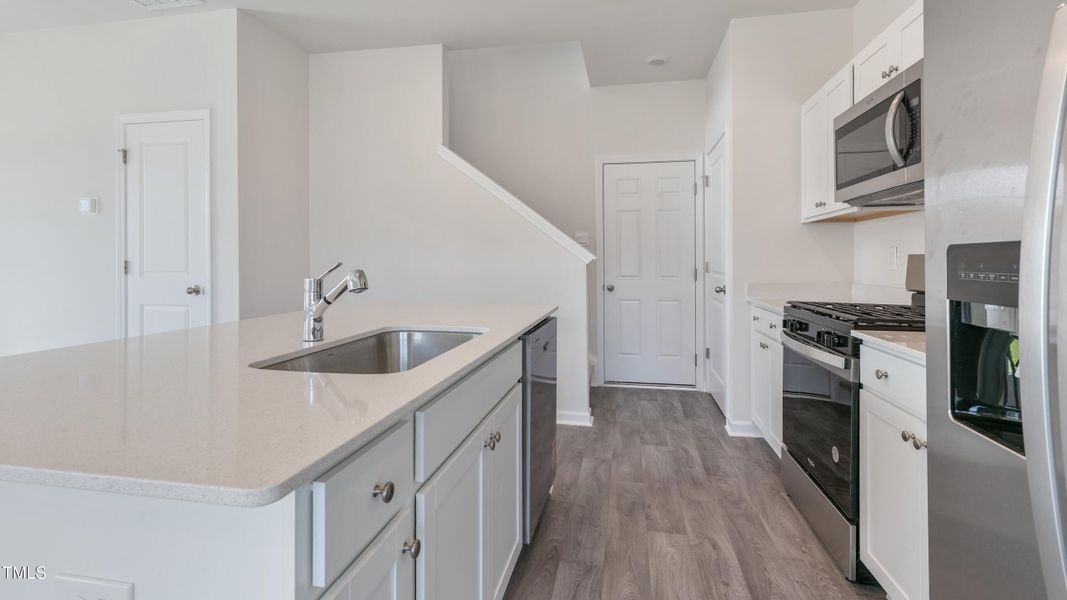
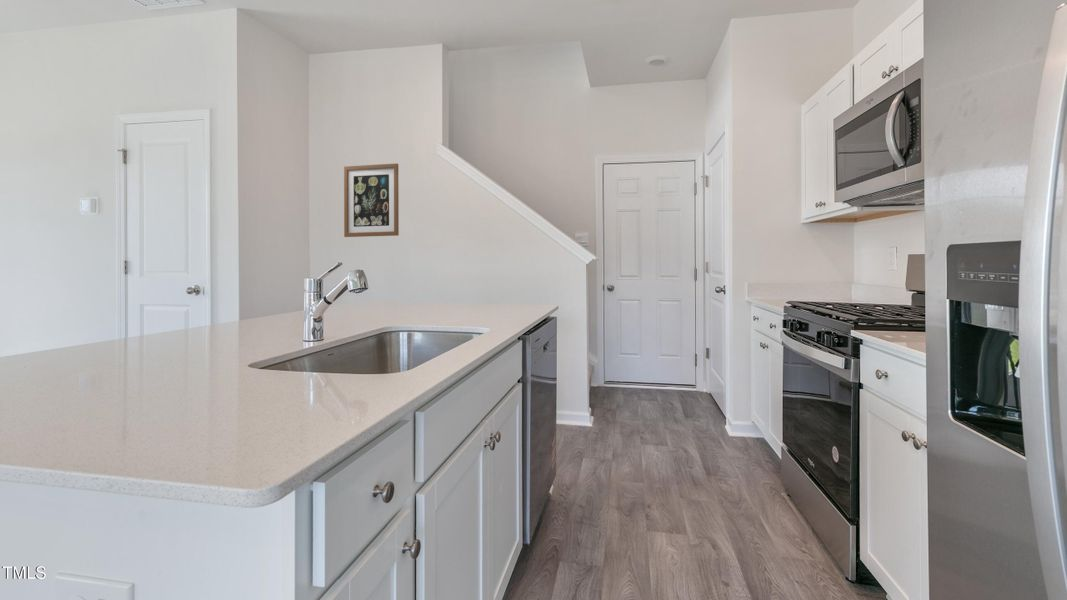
+ wall art [343,162,400,238]
